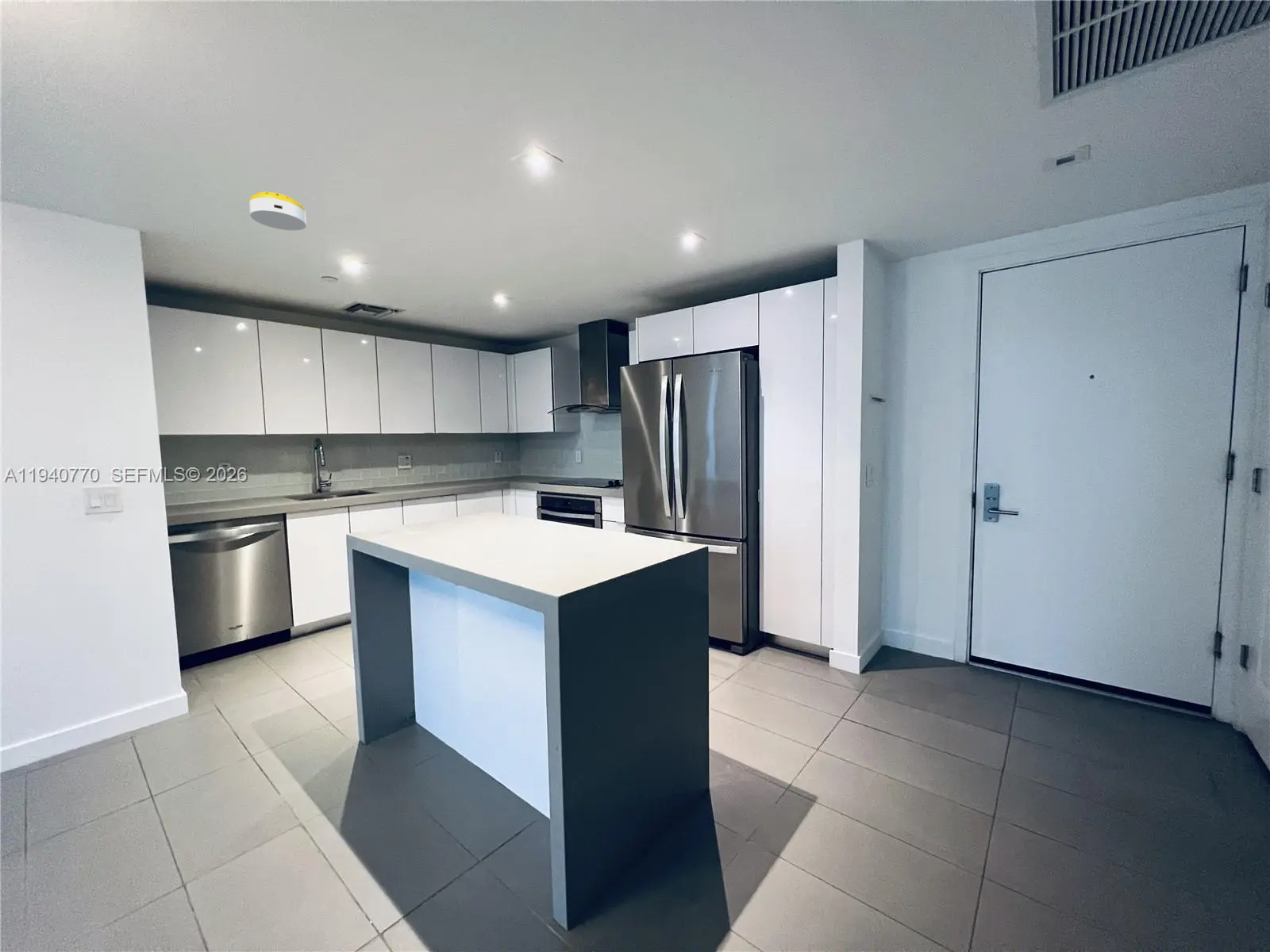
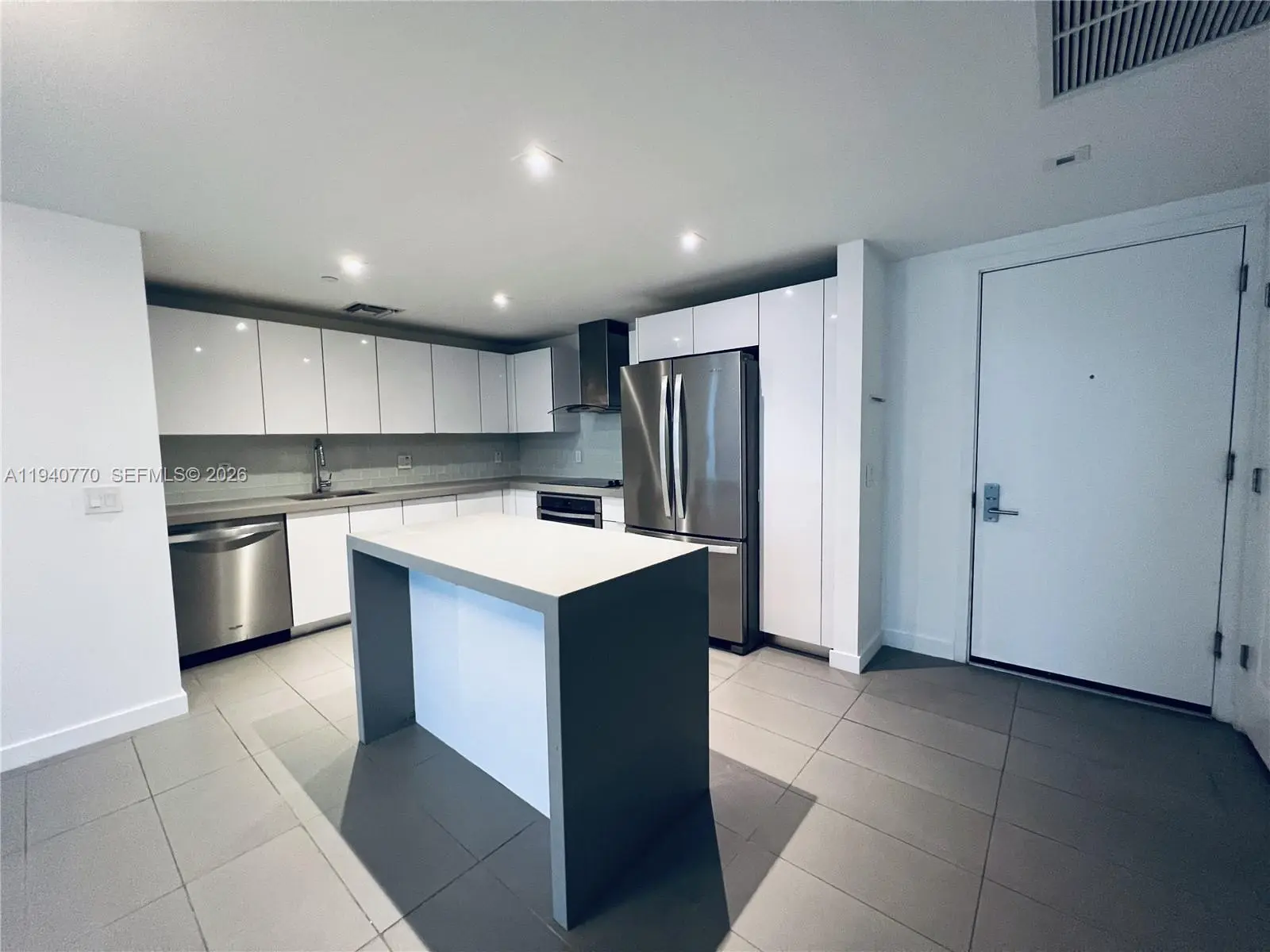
- smoke detector [248,191,307,231]
